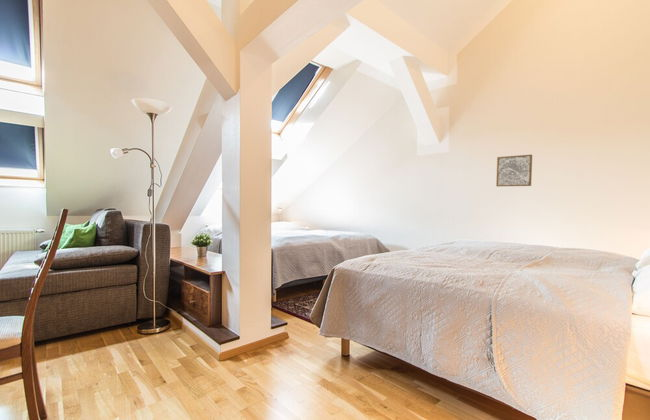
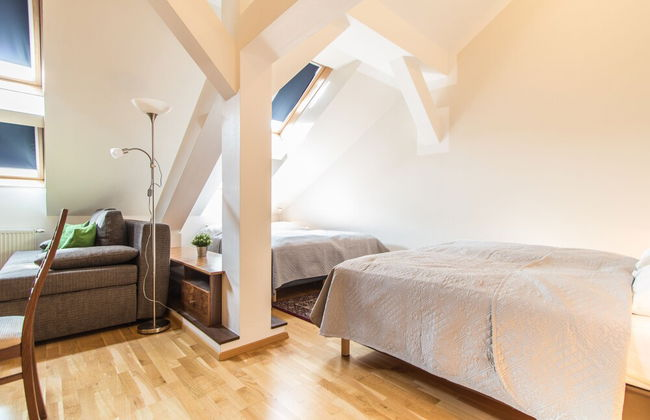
- wall art [495,154,533,187]
